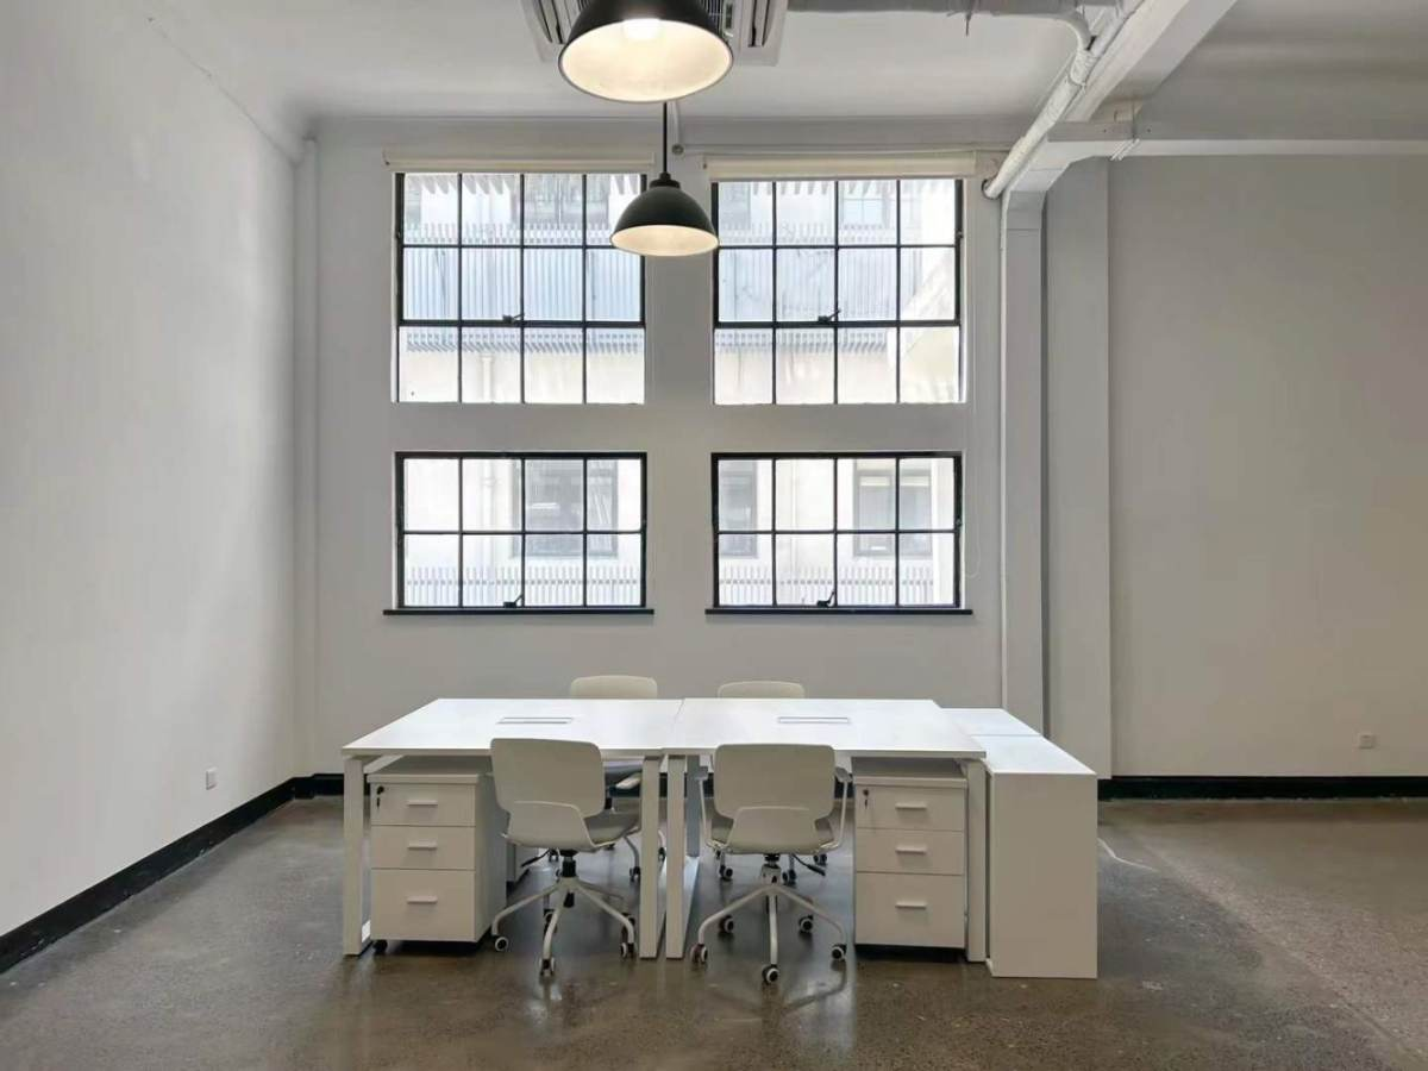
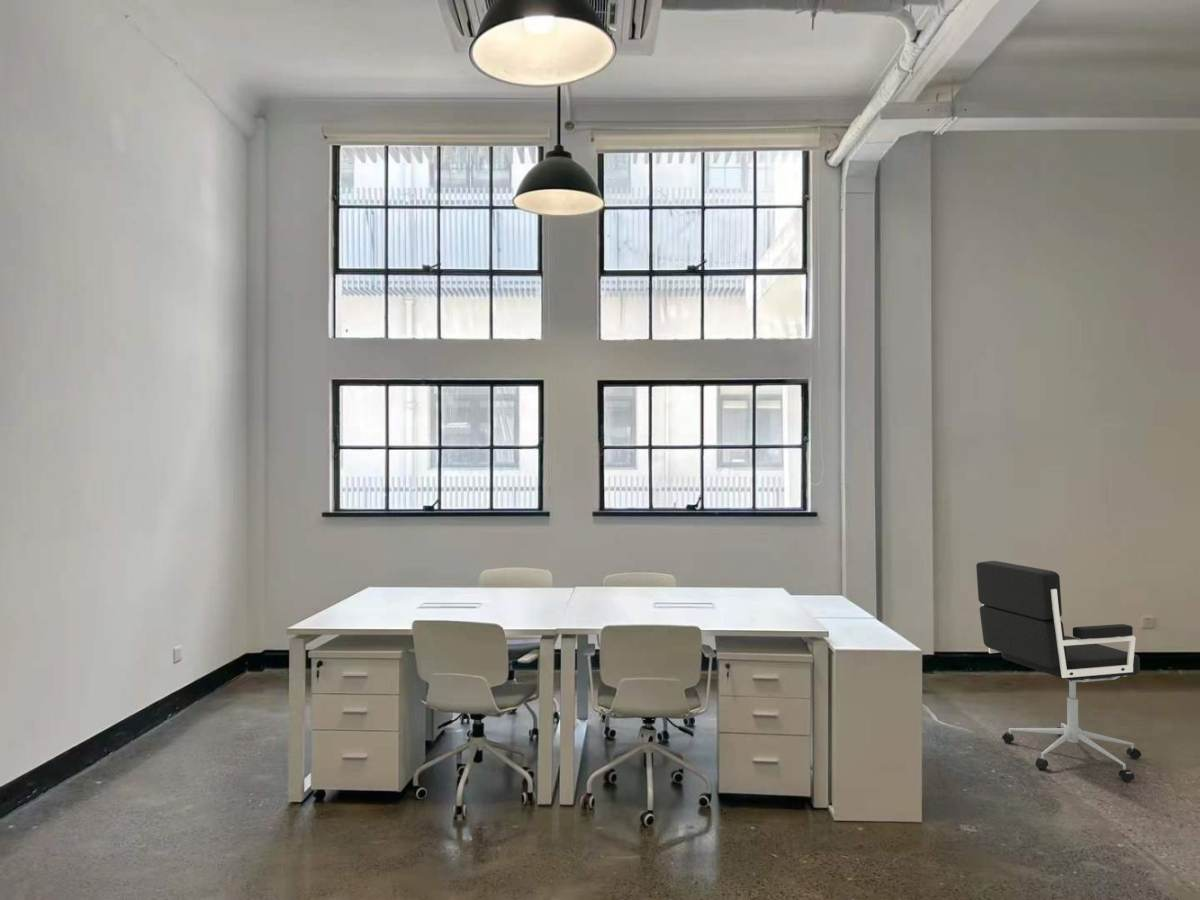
+ office chair [975,560,1142,782]
